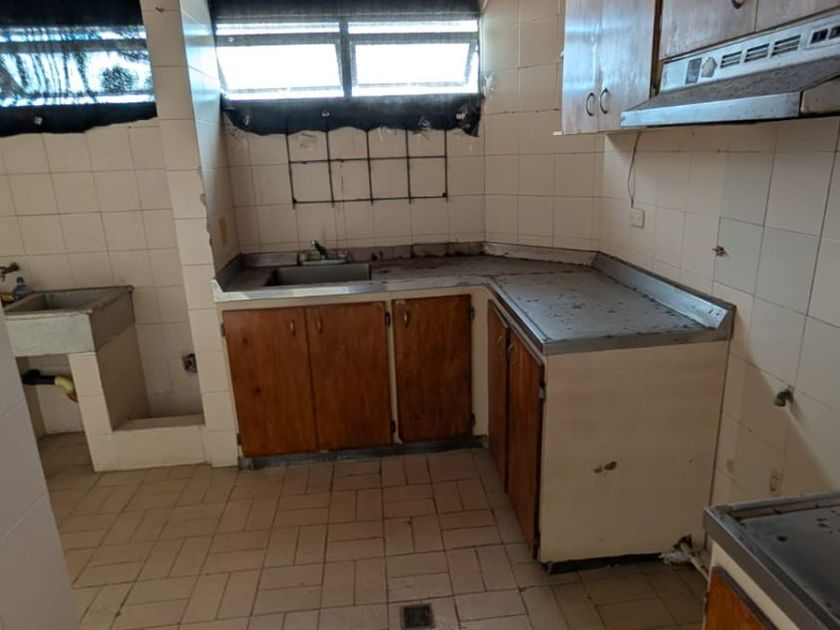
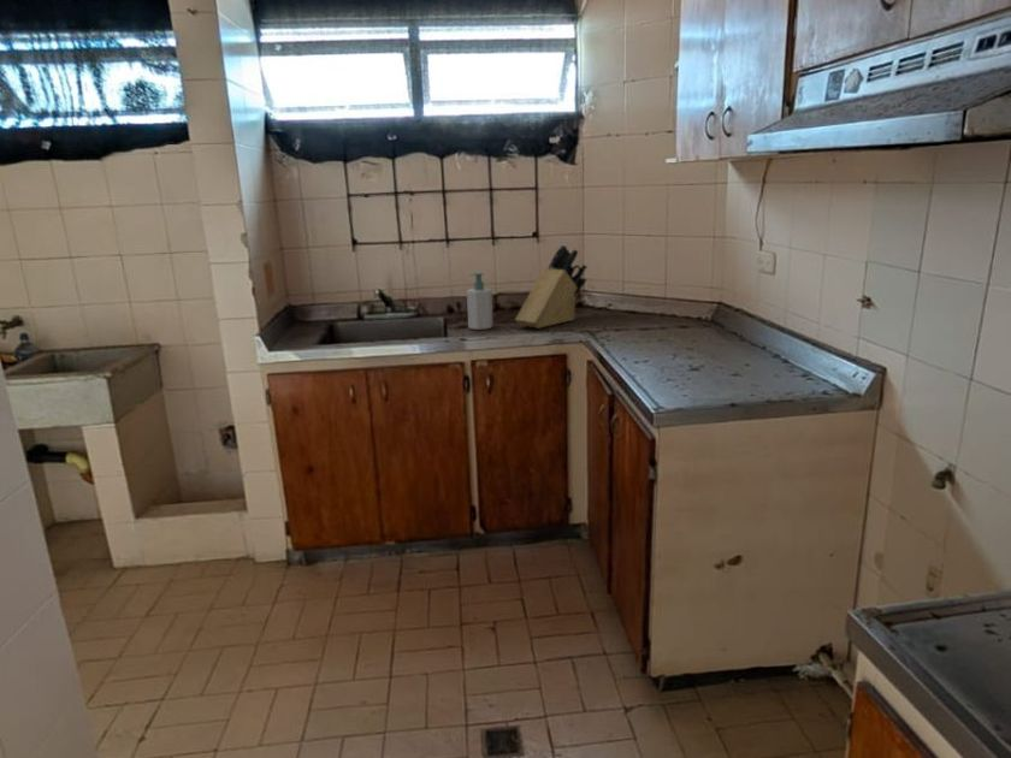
+ knife block [514,244,589,330]
+ soap bottle [466,272,495,331]
